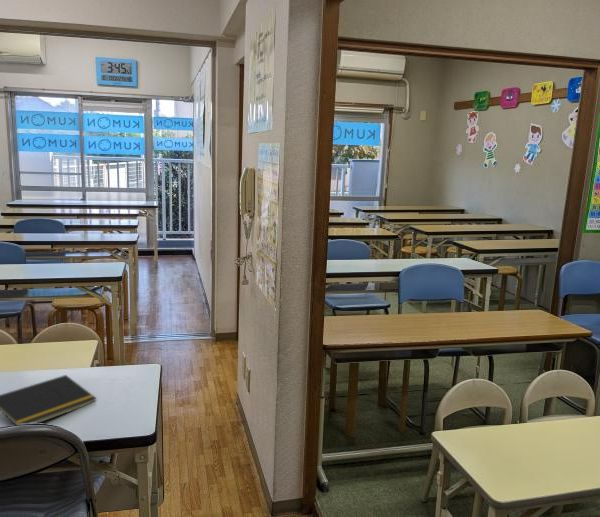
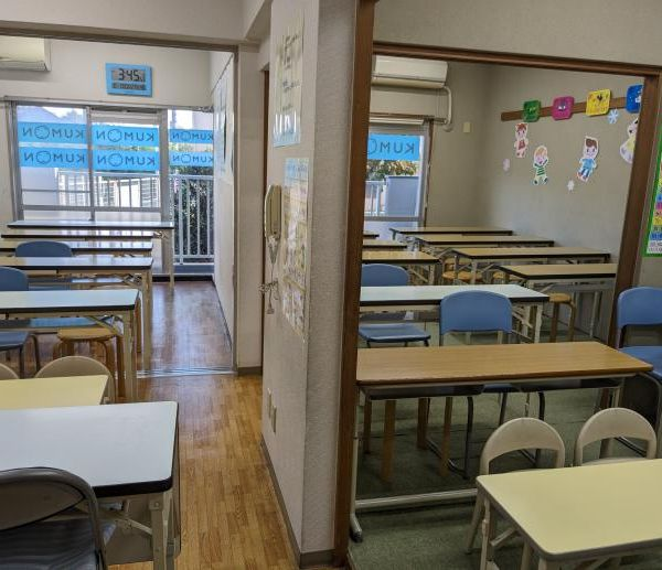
- notepad [0,374,98,426]
